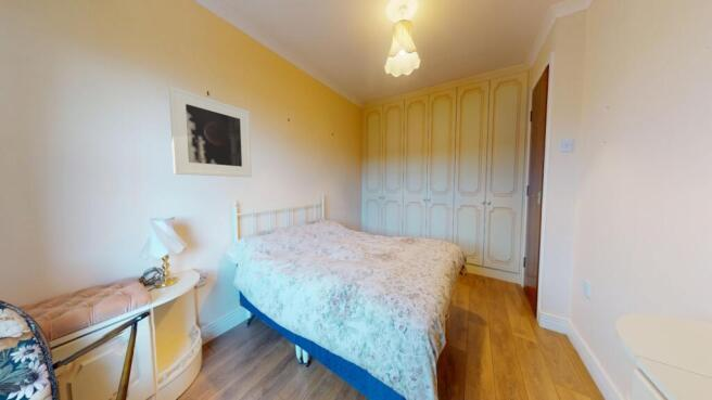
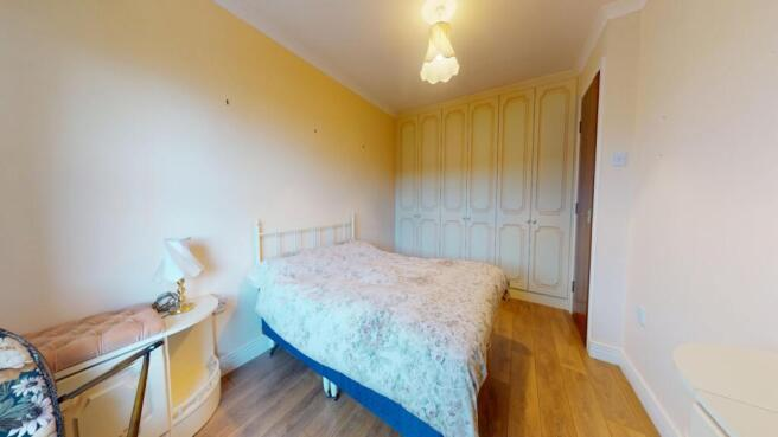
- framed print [168,86,253,178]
